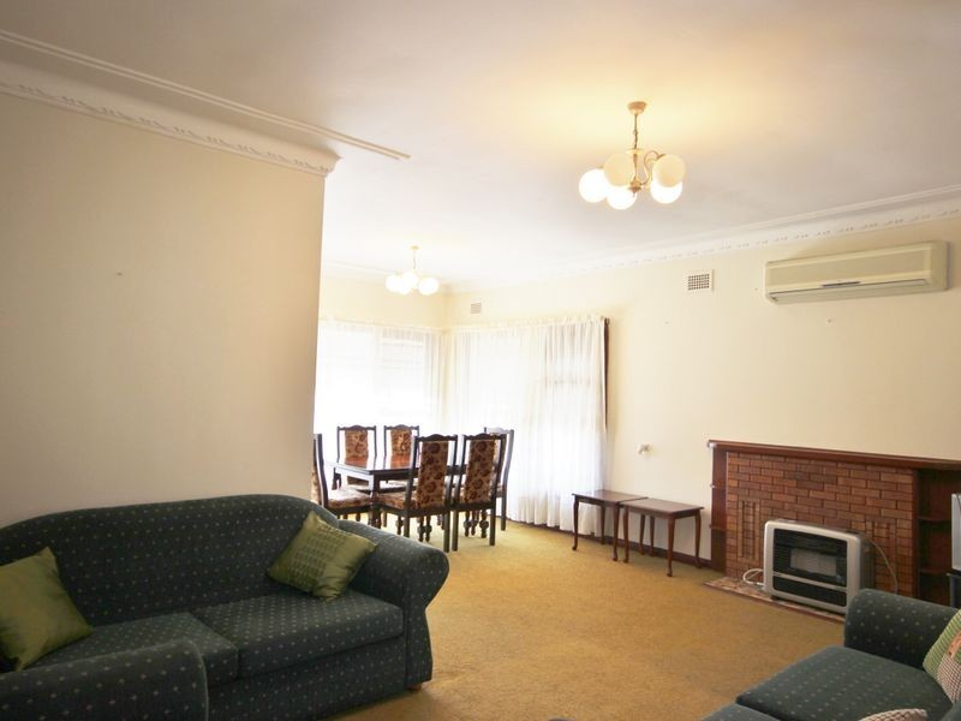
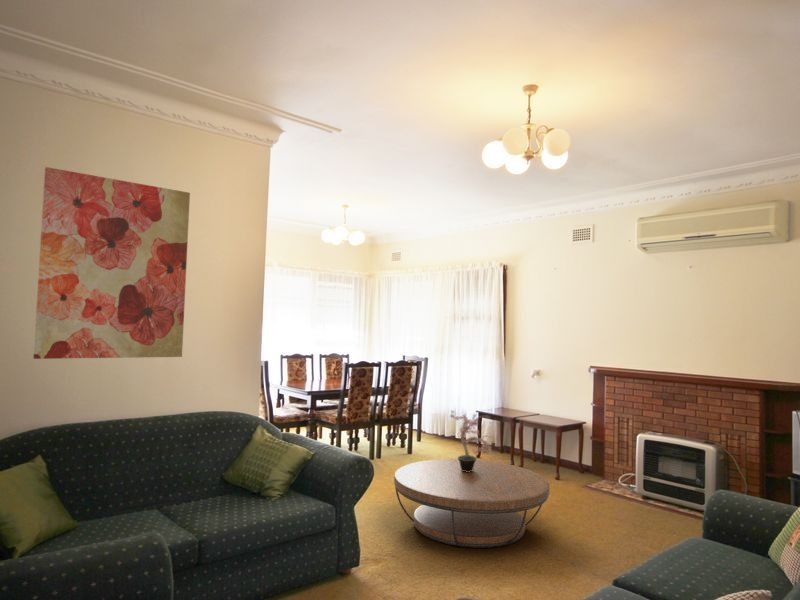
+ potted plant [449,409,494,472]
+ wall art [32,166,191,360]
+ coffee table [393,458,551,549]
